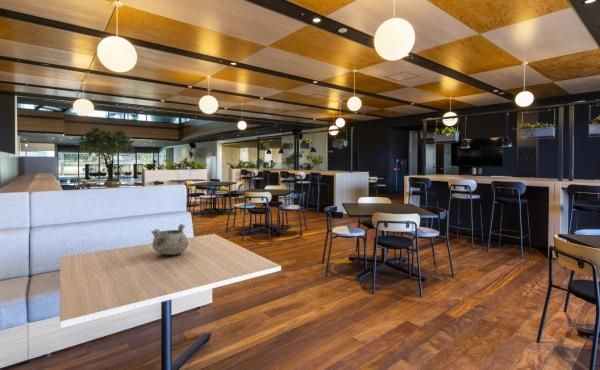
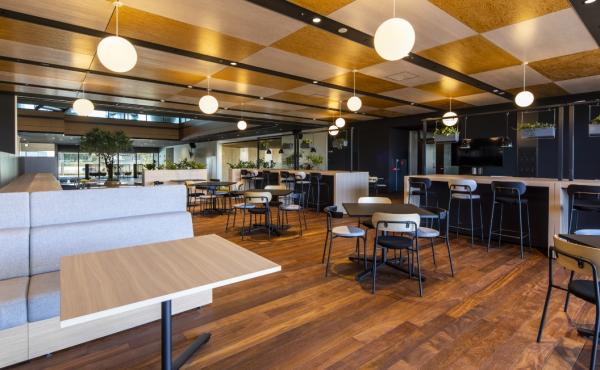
- bowl [150,223,189,256]
